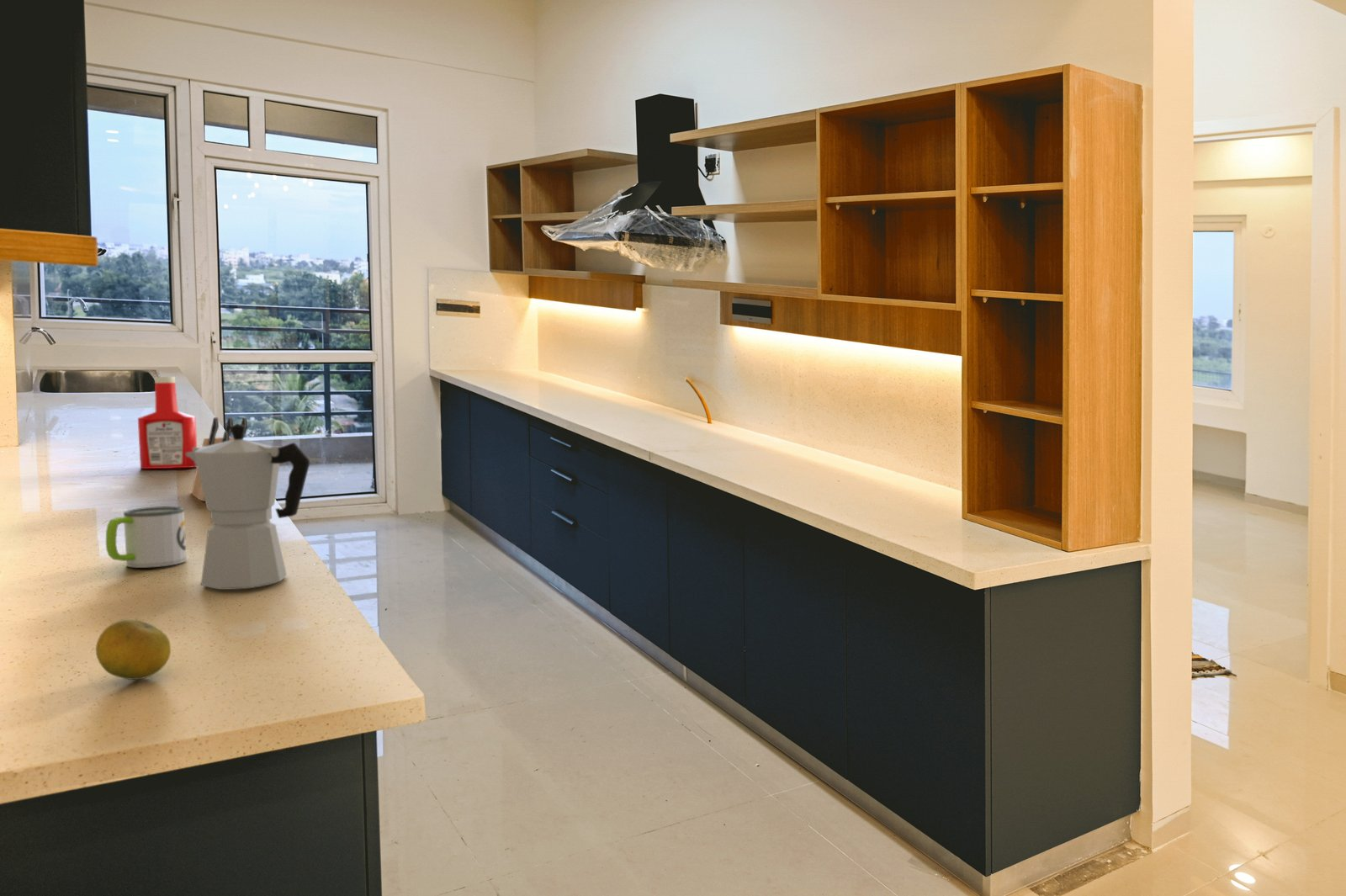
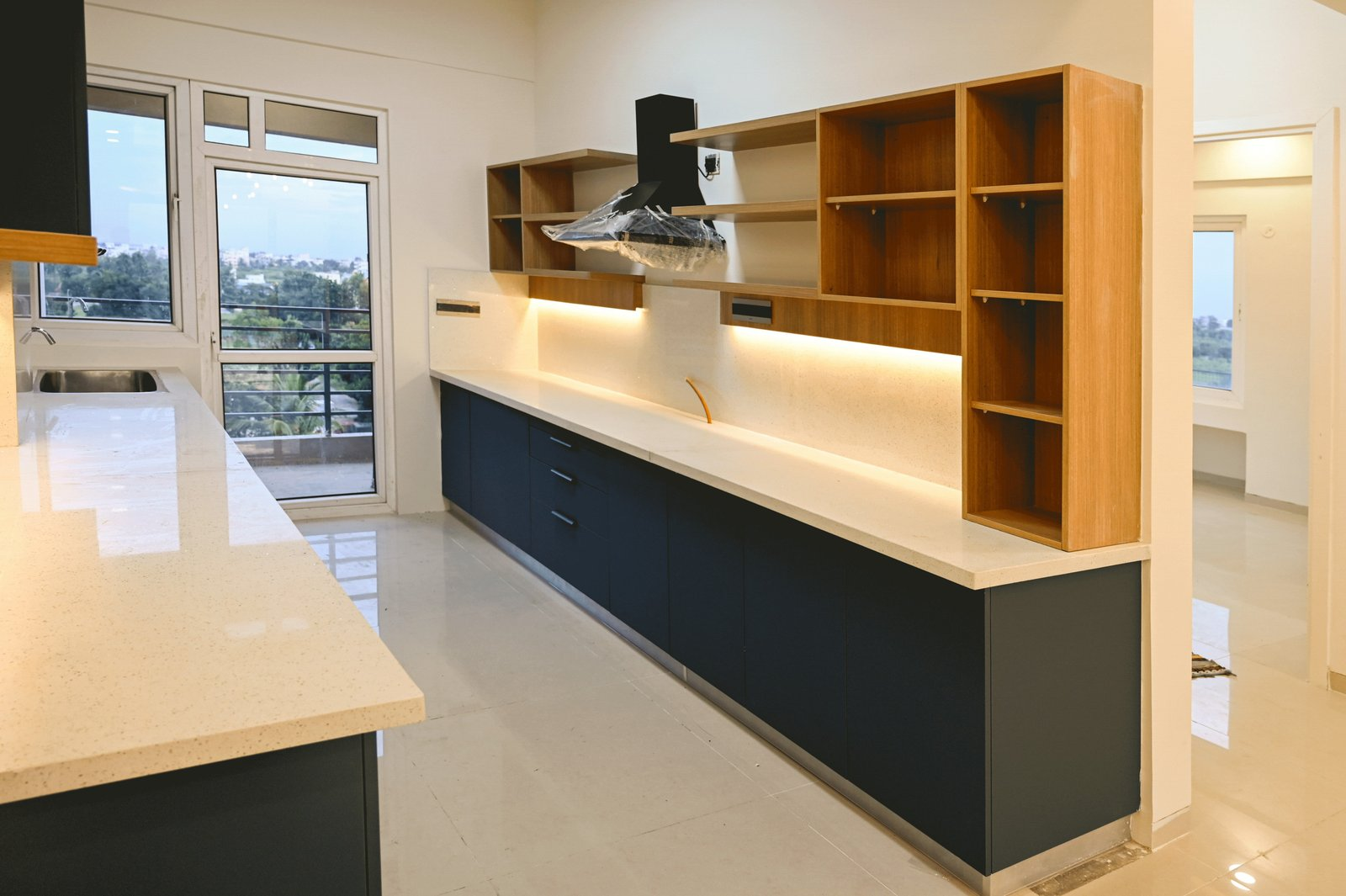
- soap bottle [137,376,198,469]
- knife block [190,416,248,502]
- mug [105,506,188,569]
- moka pot [186,422,310,591]
- fruit [95,618,172,681]
